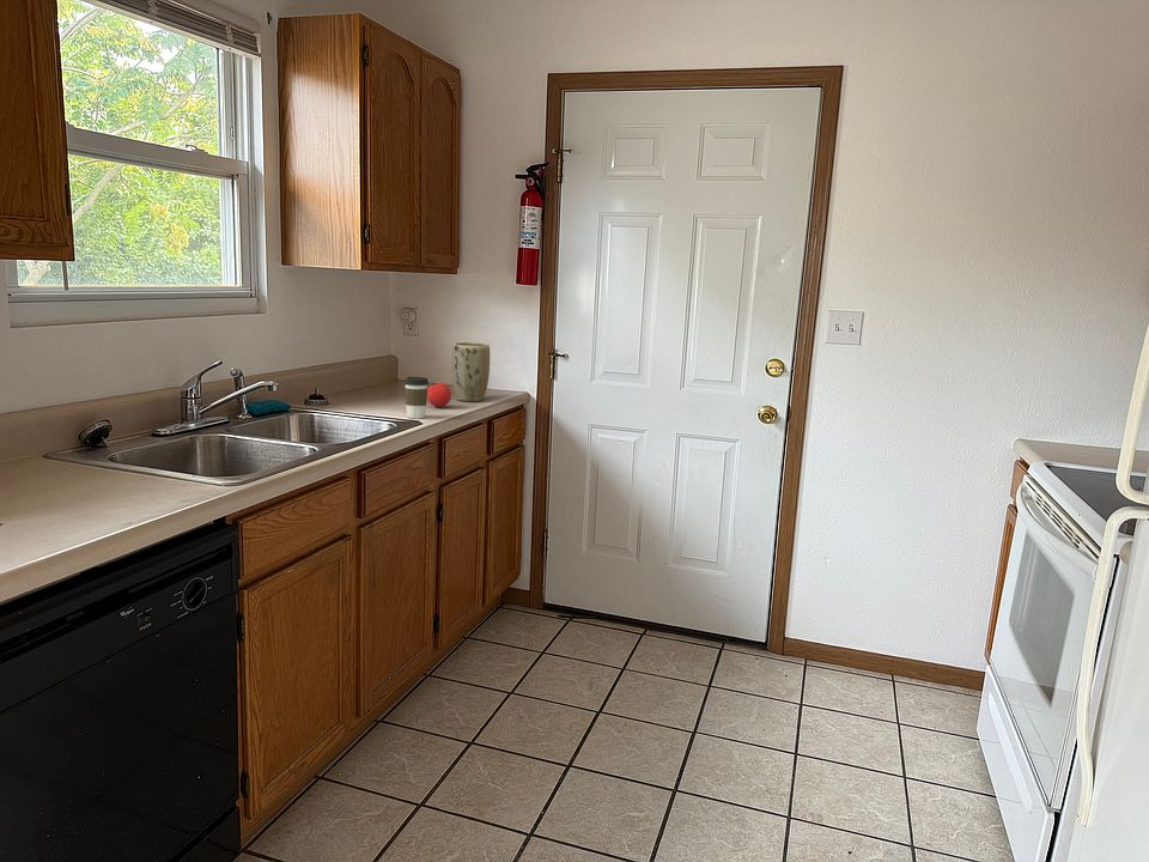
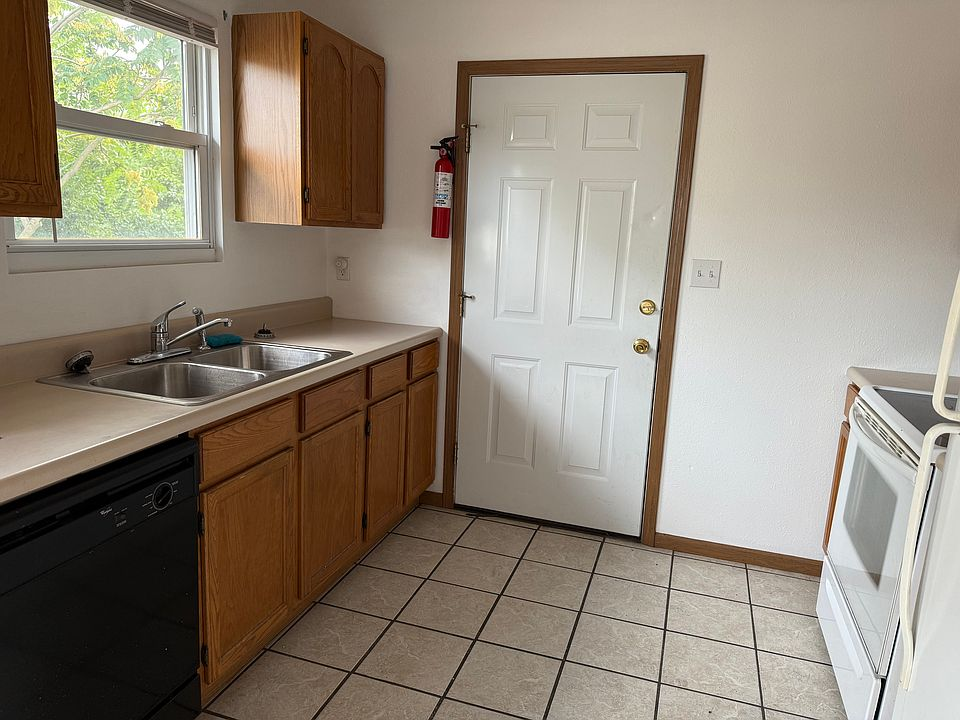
- fruit [427,382,452,408]
- plant pot [450,341,491,402]
- coffee cup [403,376,430,419]
